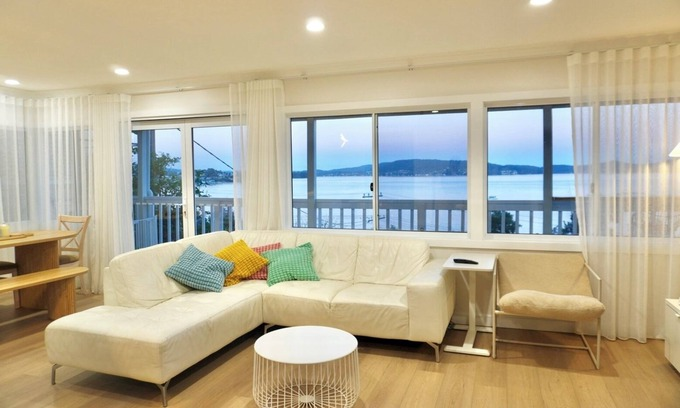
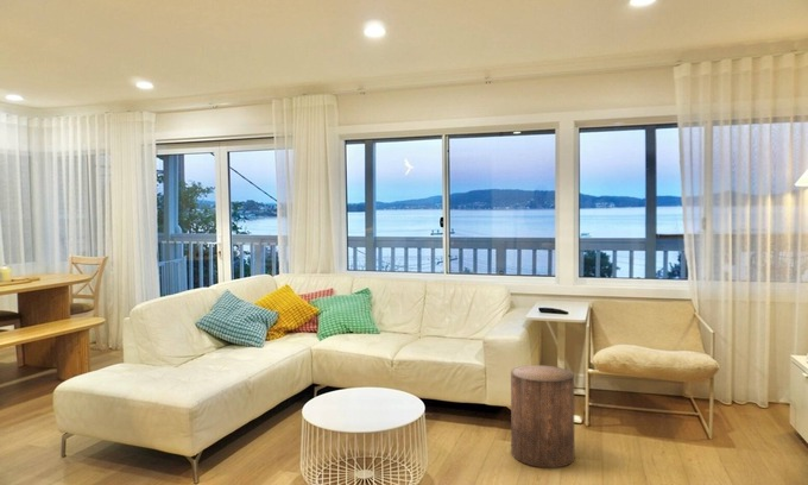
+ stool [510,364,576,468]
